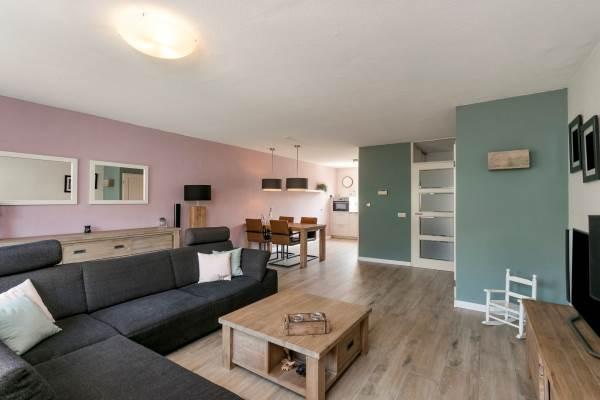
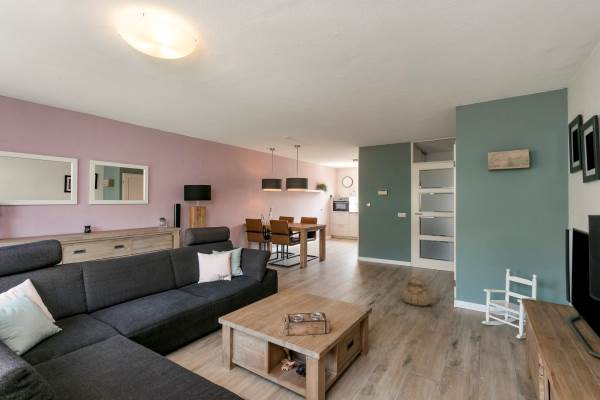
+ basket [401,274,433,307]
